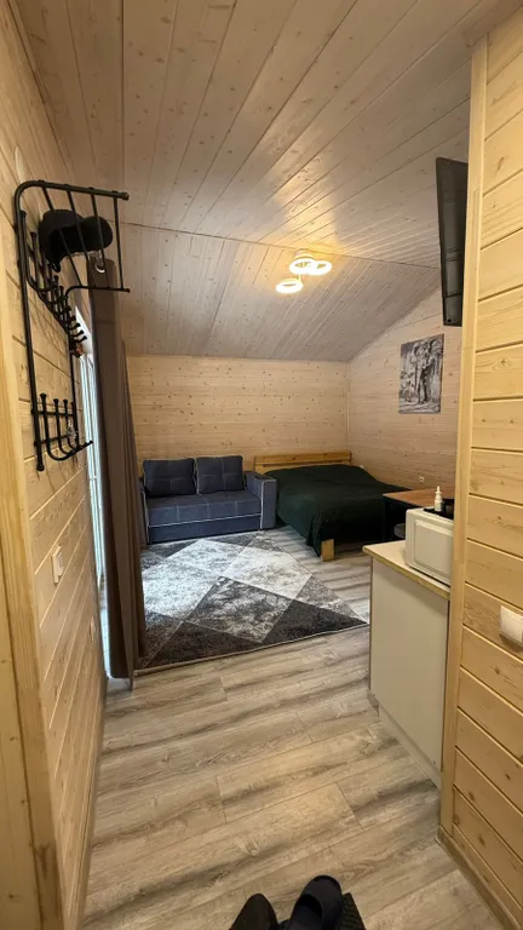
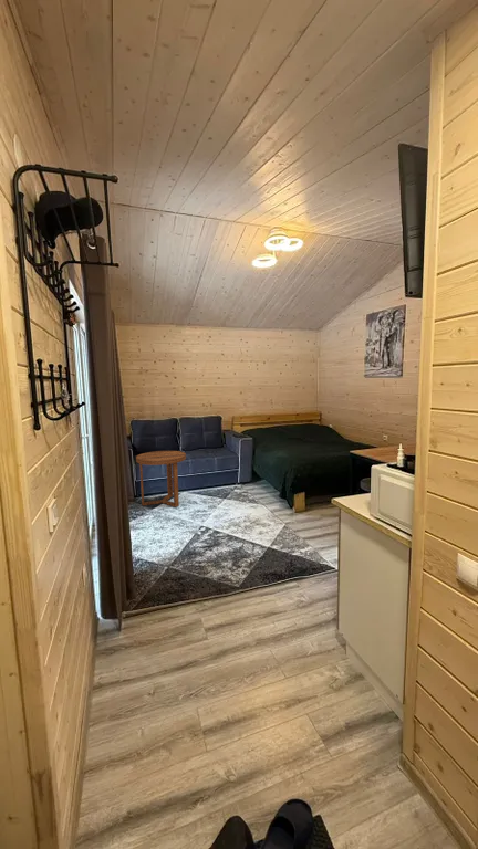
+ side table [135,450,187,507]
